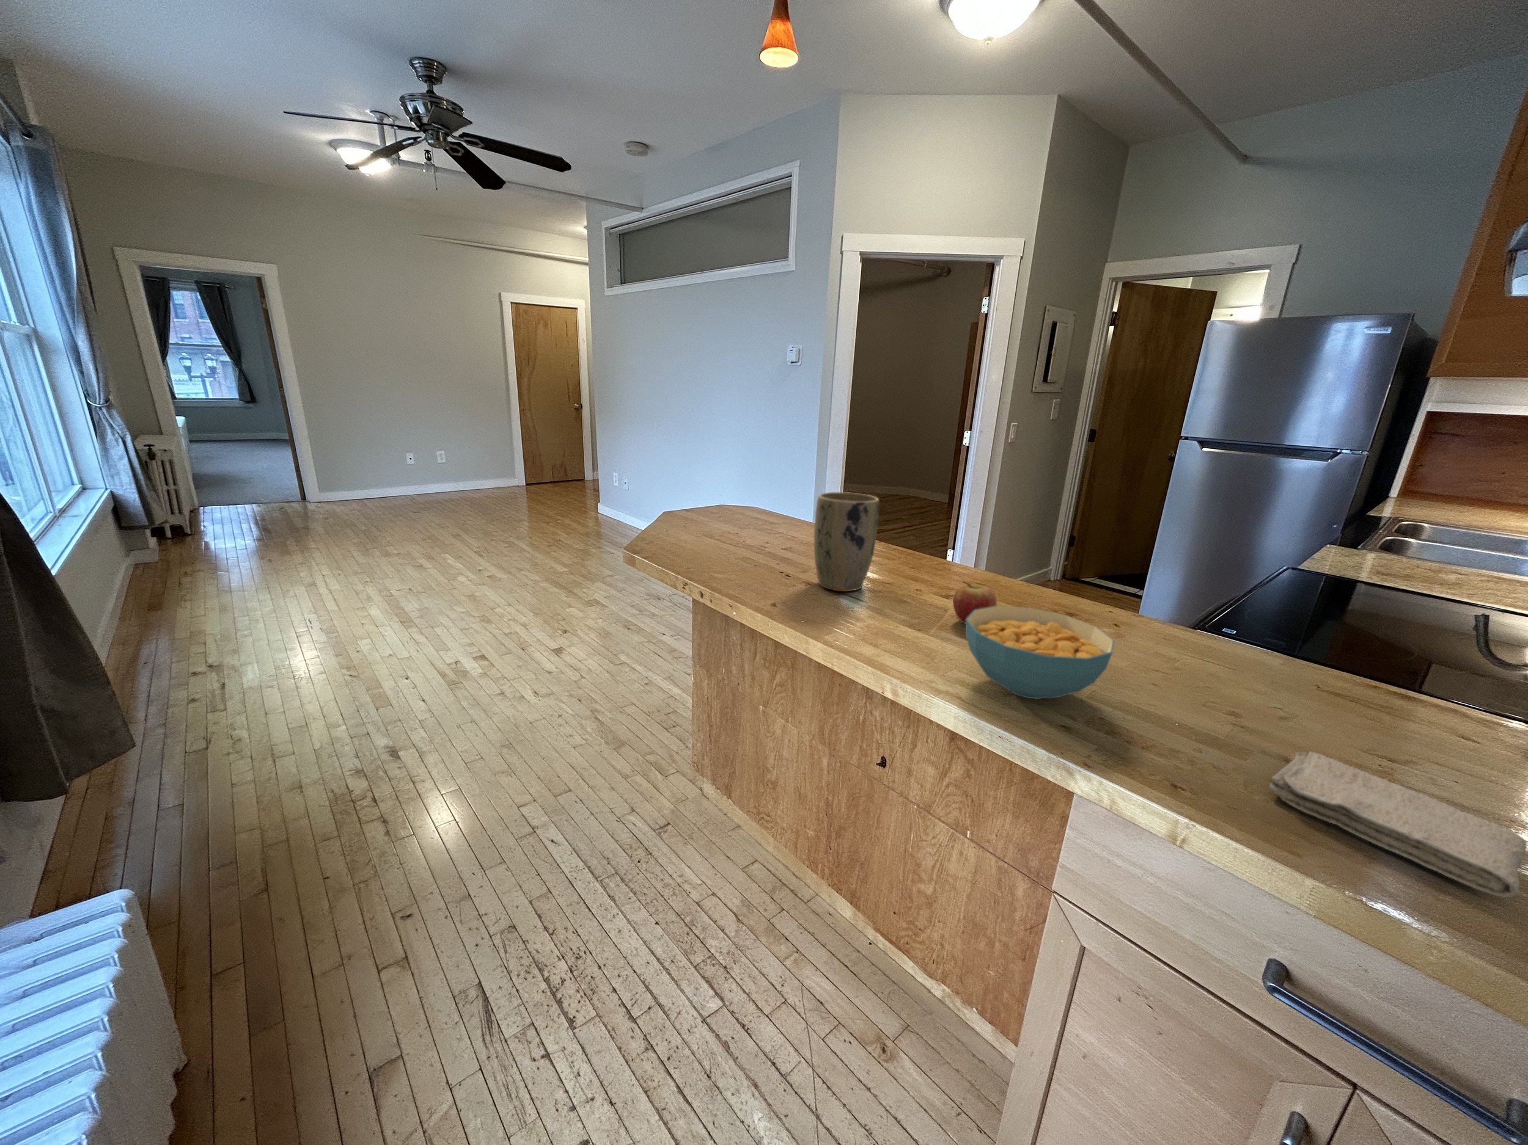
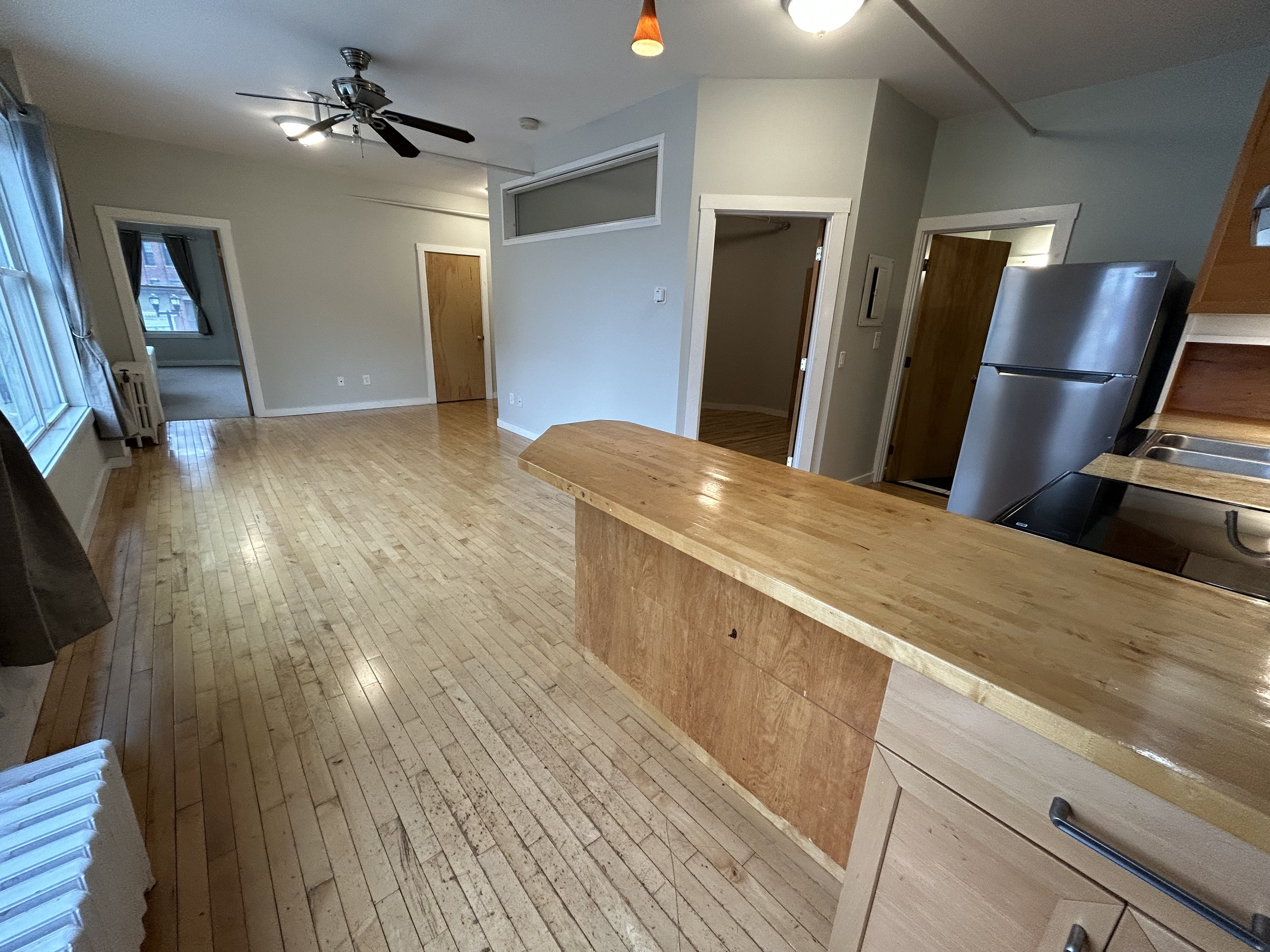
- plant pot [813,492,881,592]
- washcloth [1268,752,1527,897]
- cereal bowl [965,605,1115,700]
- fruit [952,581,997,624]
